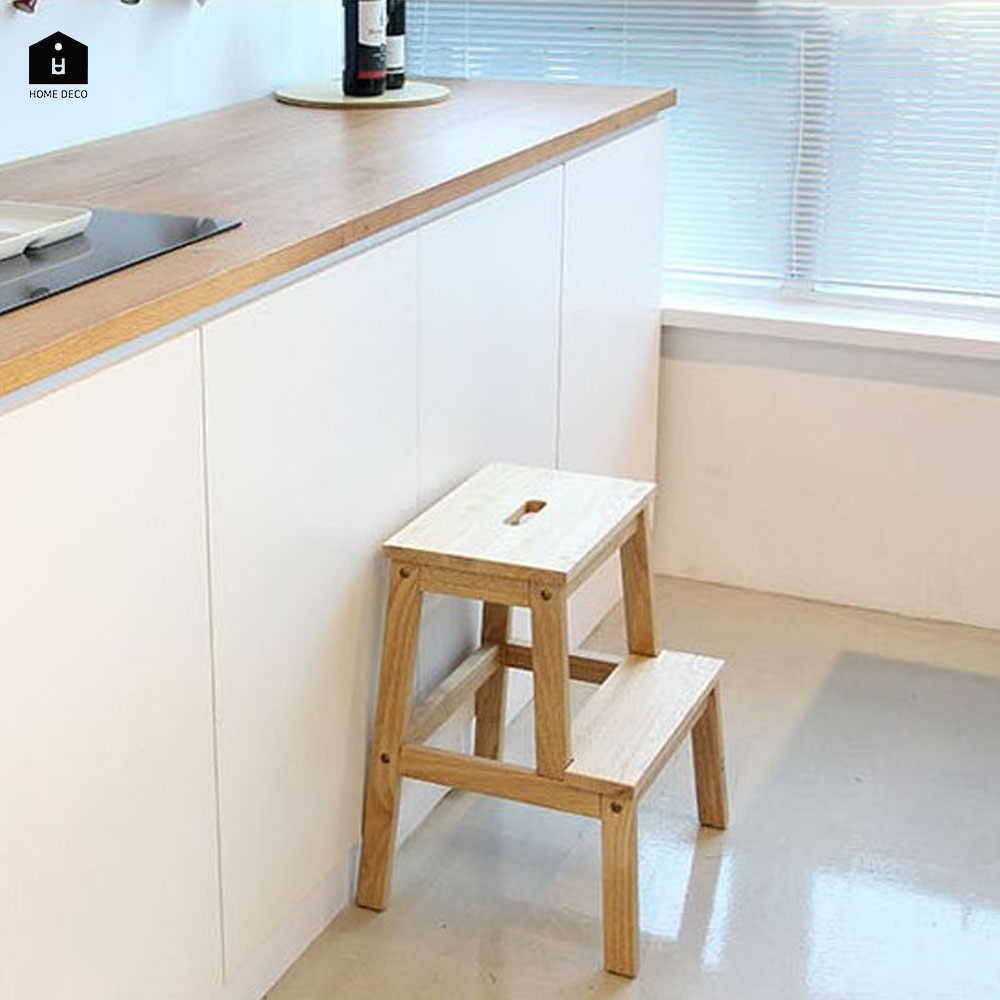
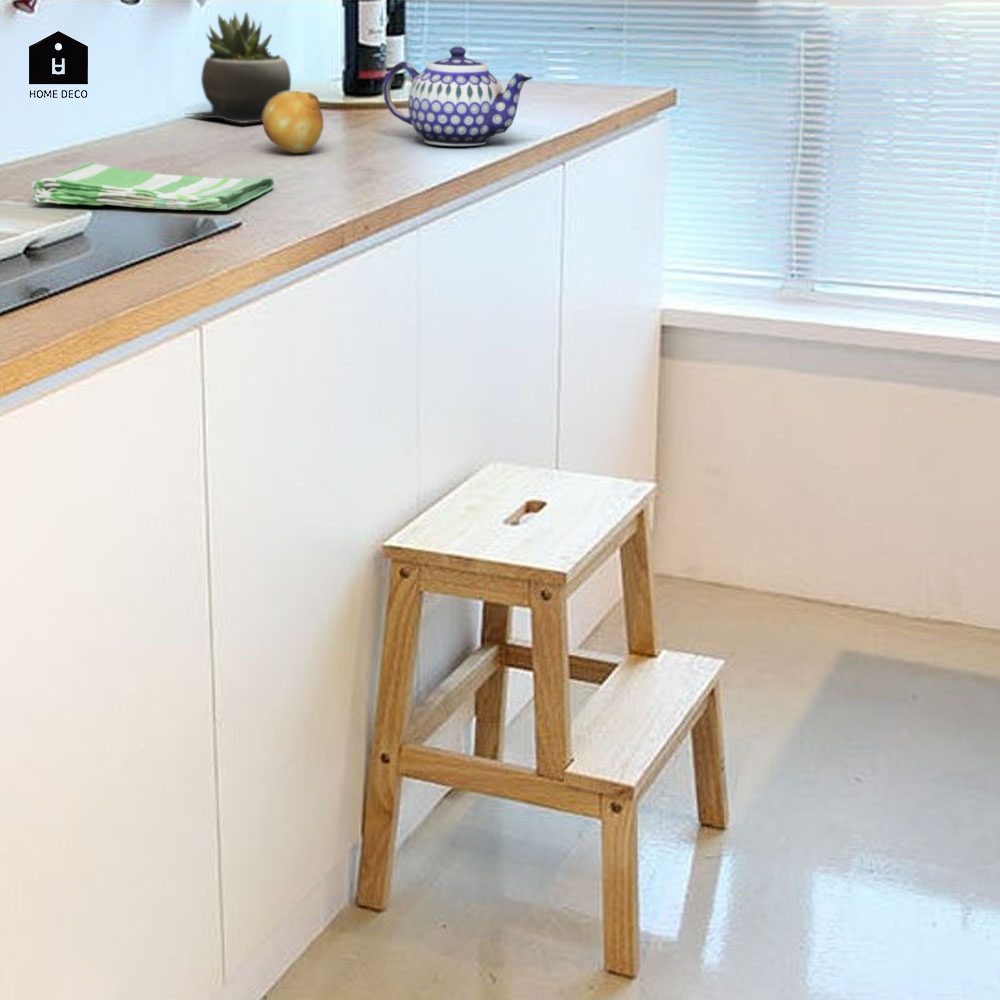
+ teapot [382,46,534,147]
+ succulent plant [185,10,292,124]
+ fruit [262,90,324,154]
+ dish towel [31,162,275,212]
